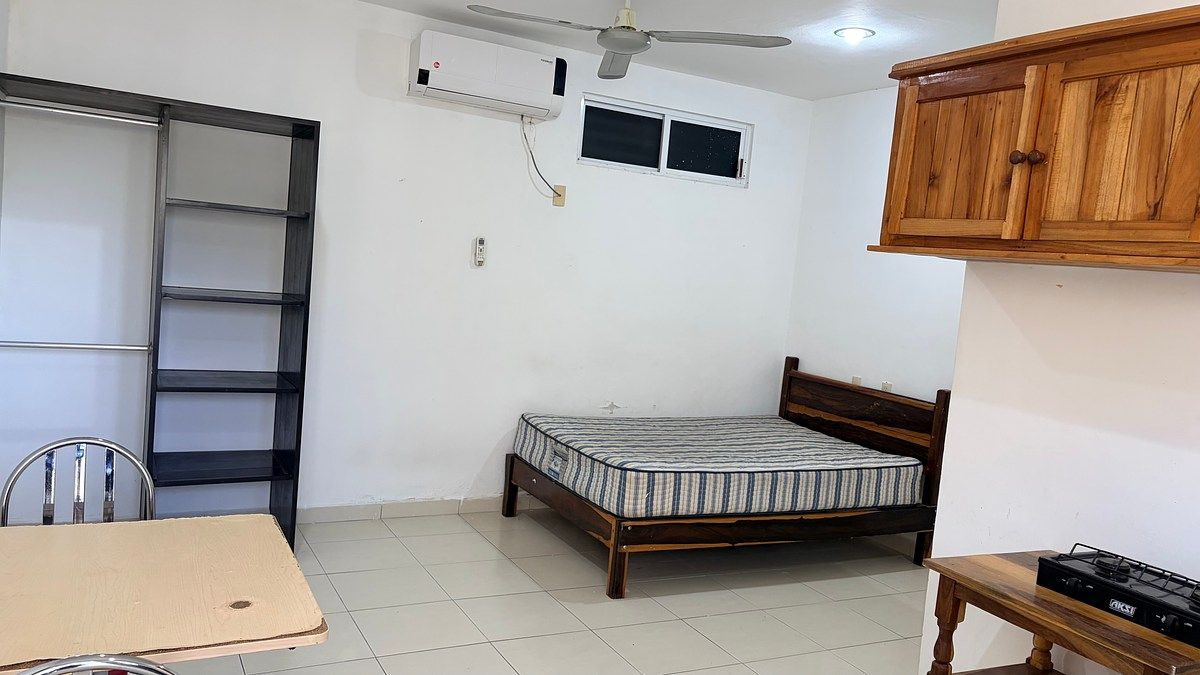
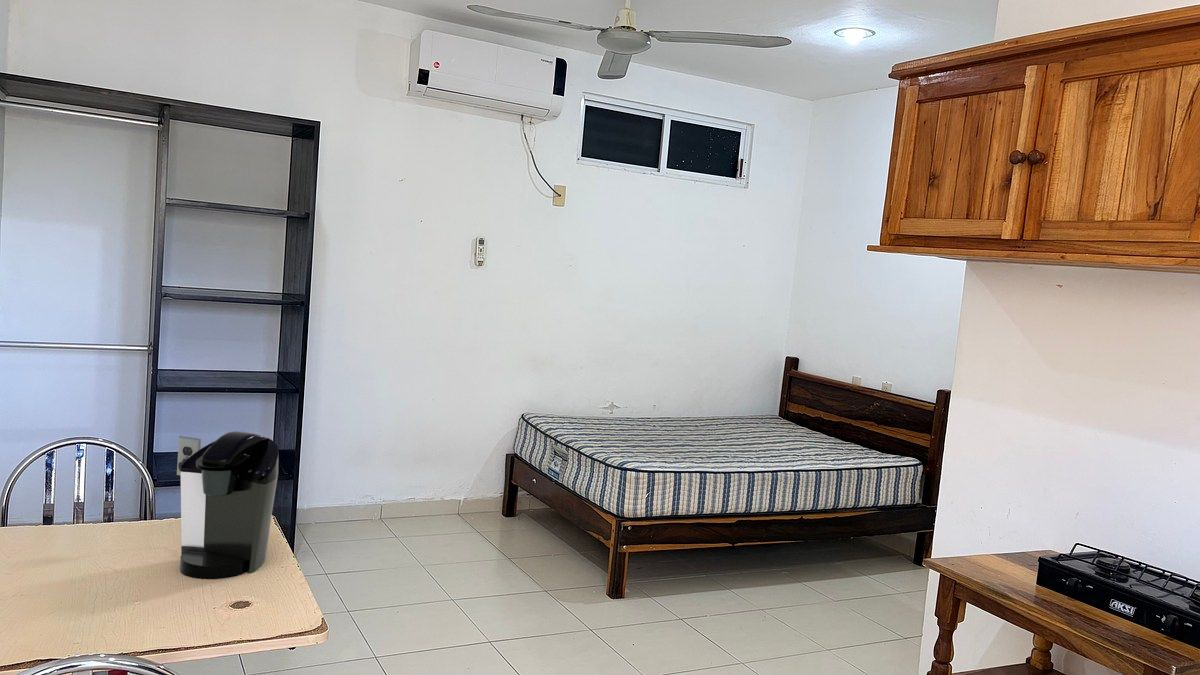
+ coffee maker [176,430,279,580]
